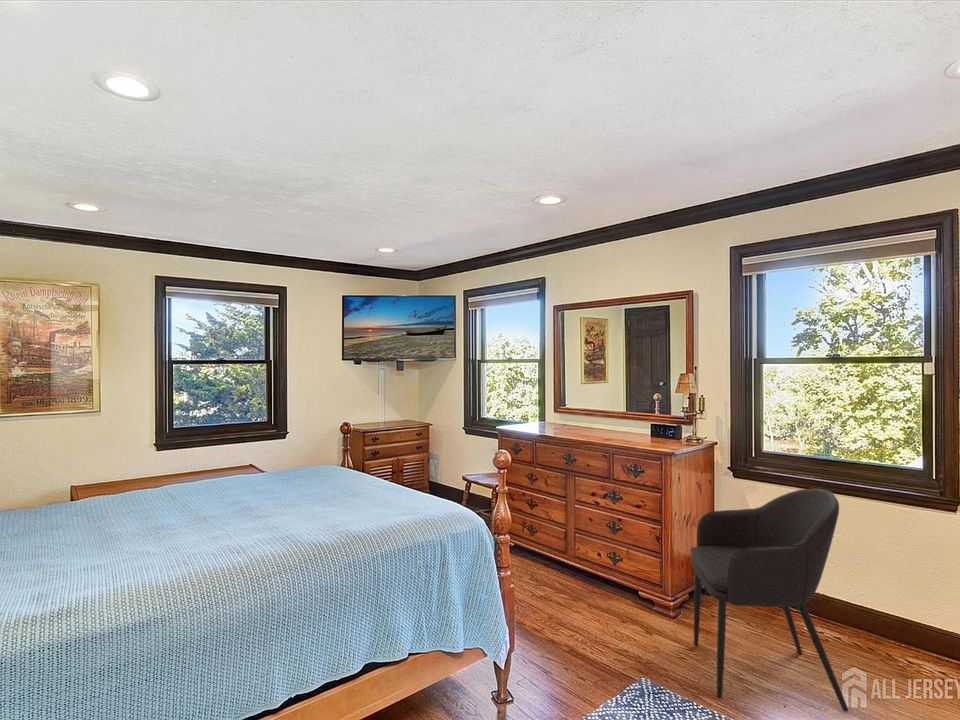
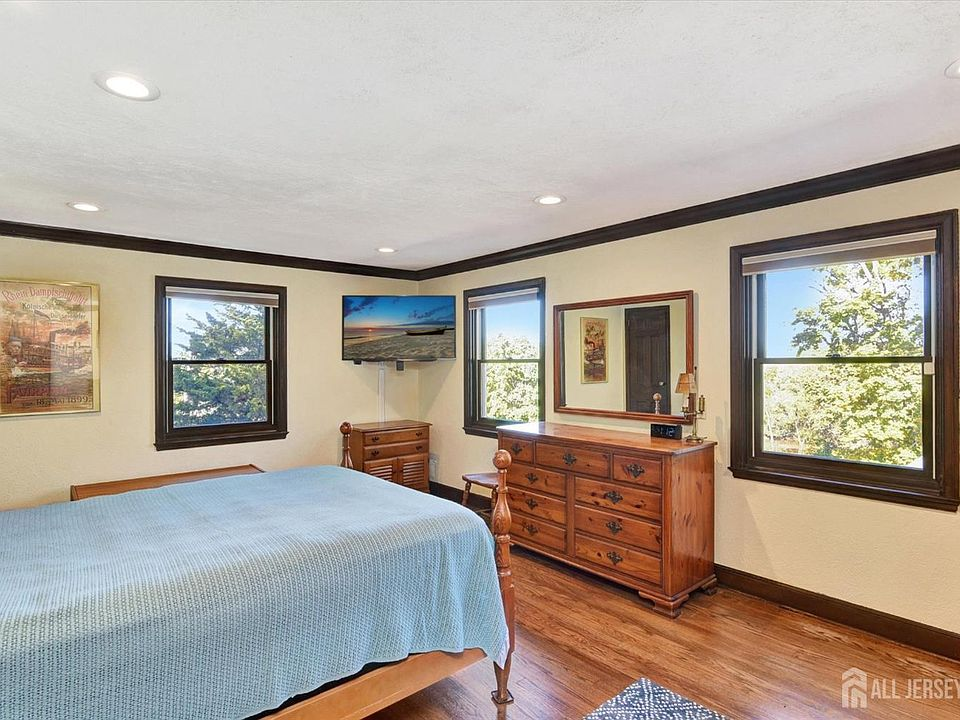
- armchair [689,487,849,712]
